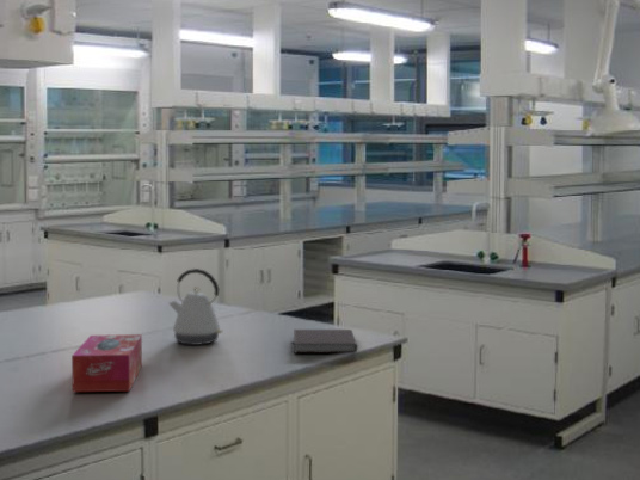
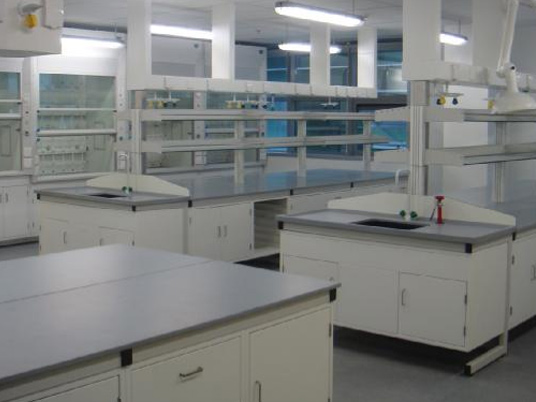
- tissue box [70,333,143,393]
- kettle [167,267,223,346]
- notebook [293,328,358,353]
